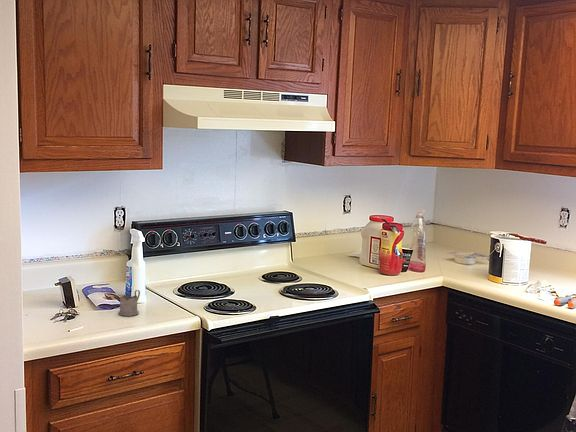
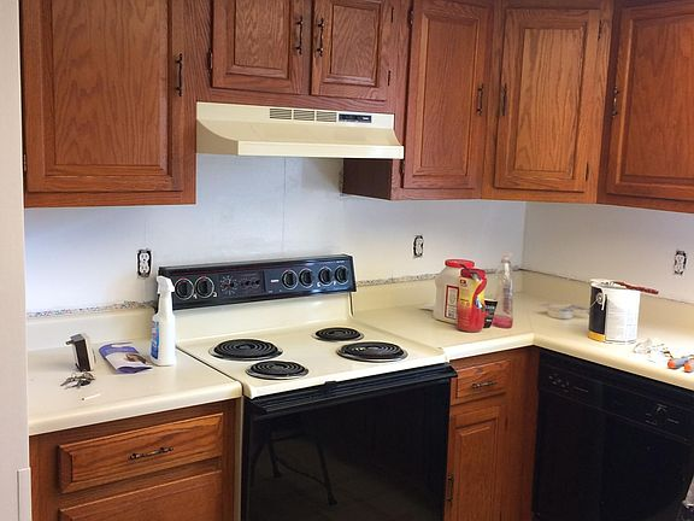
- tea glass holder [117,289,141,317]
